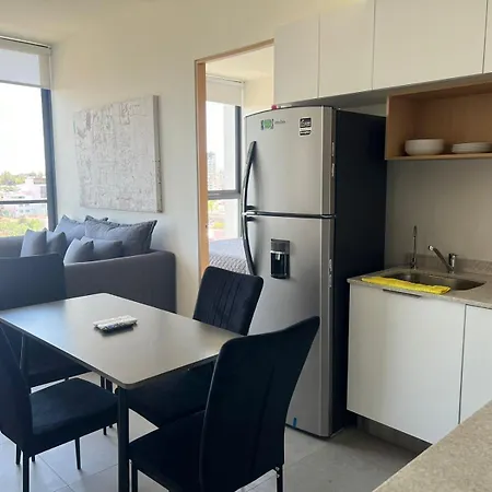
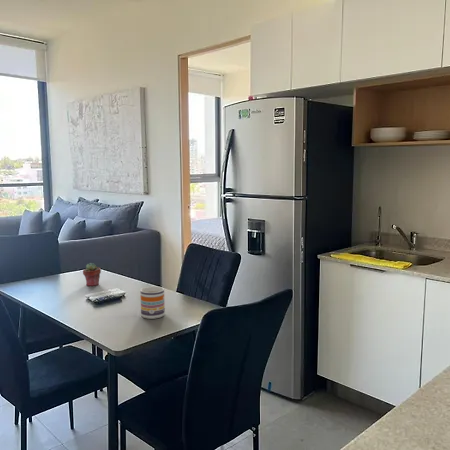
+ potted succulent [82,262,102,287]
+ mug [139,285,166,320]
